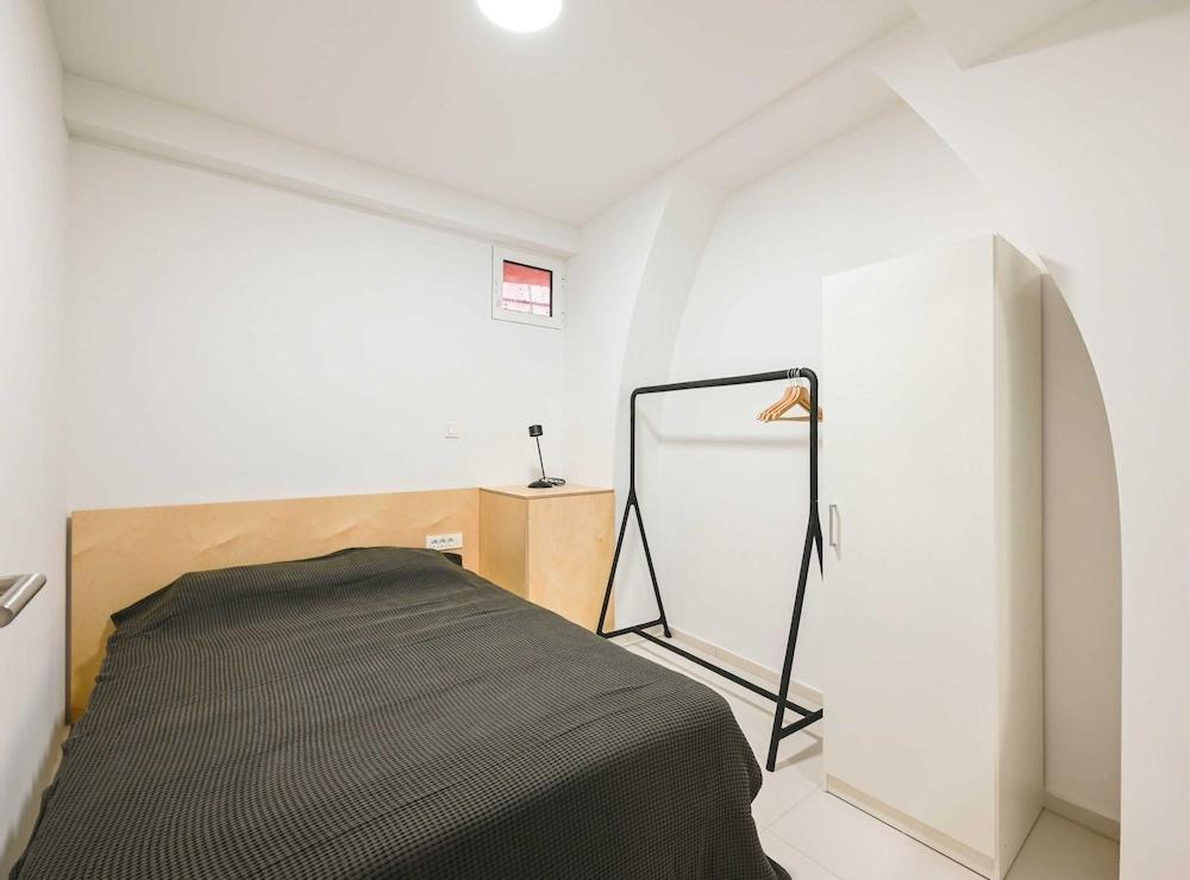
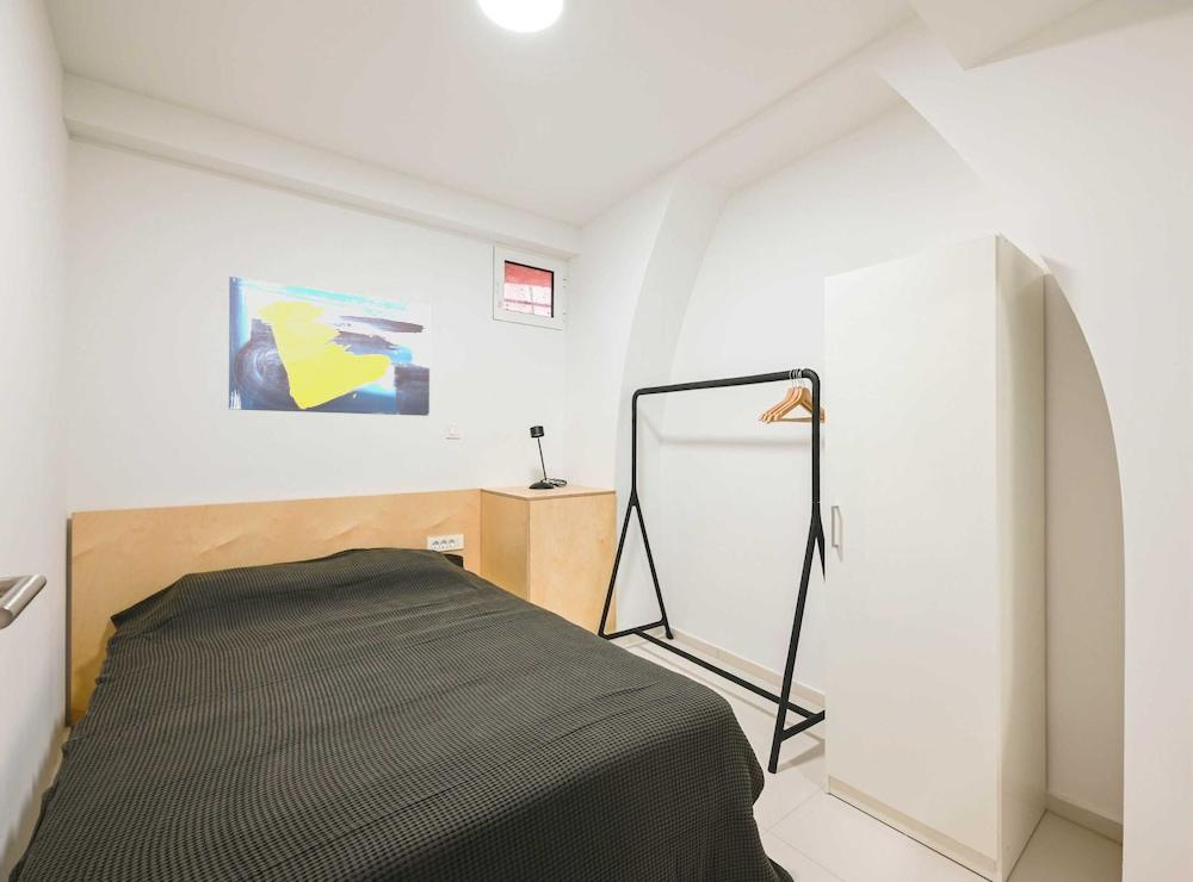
+ wall art [228,275,431,417]
